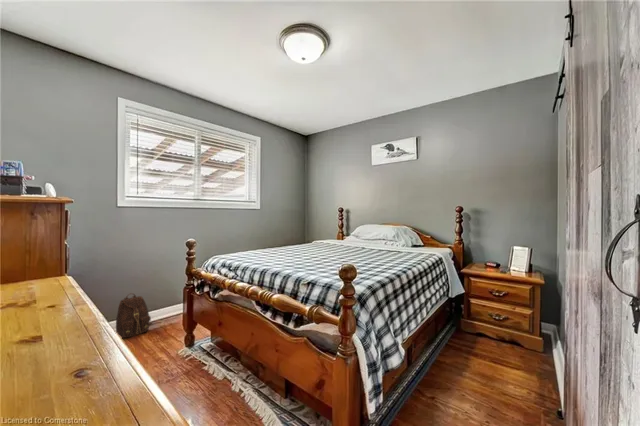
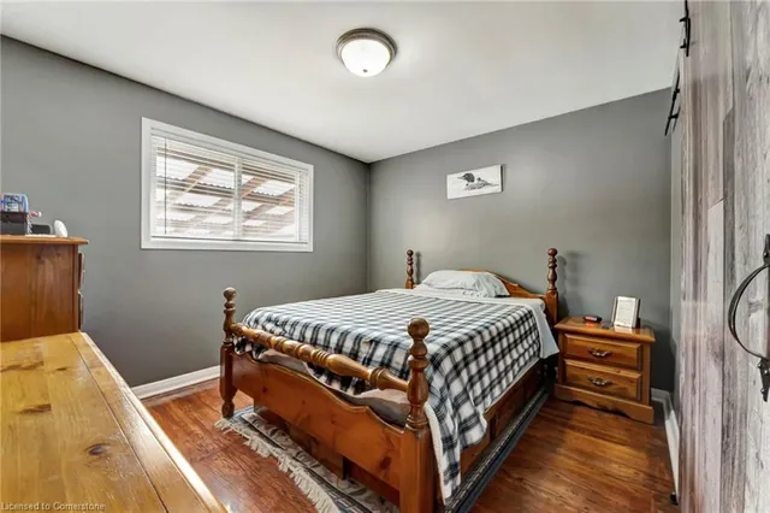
- backpack [115,292,153,339]
